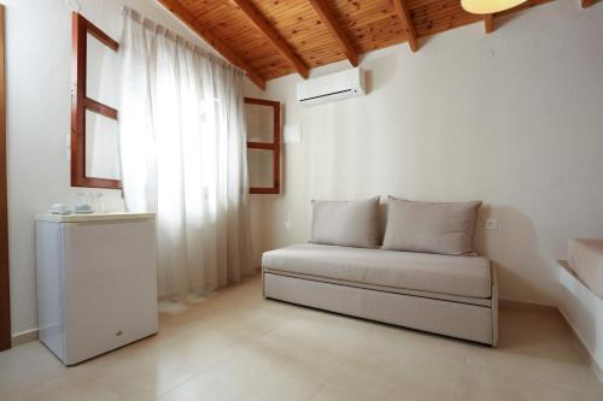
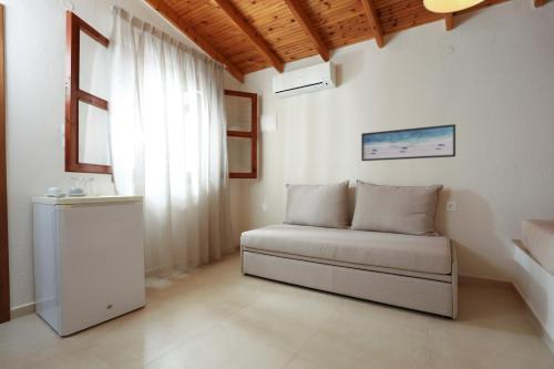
+ wall art [360,123,456,162]
